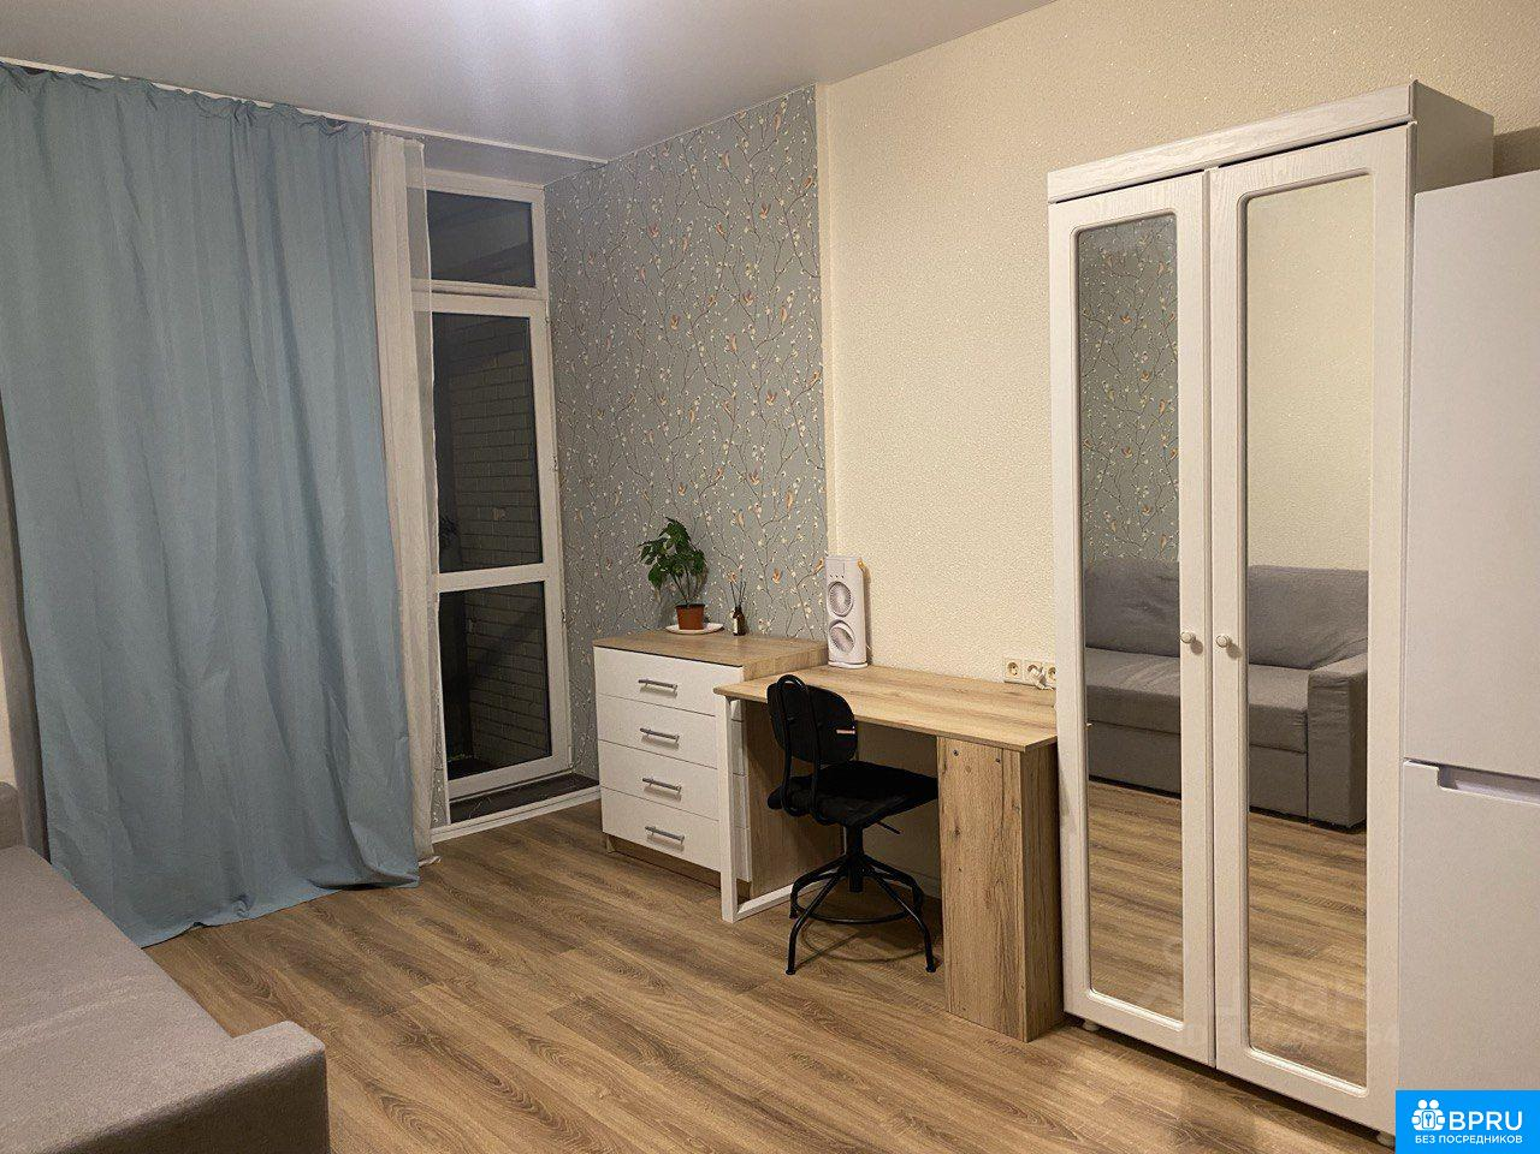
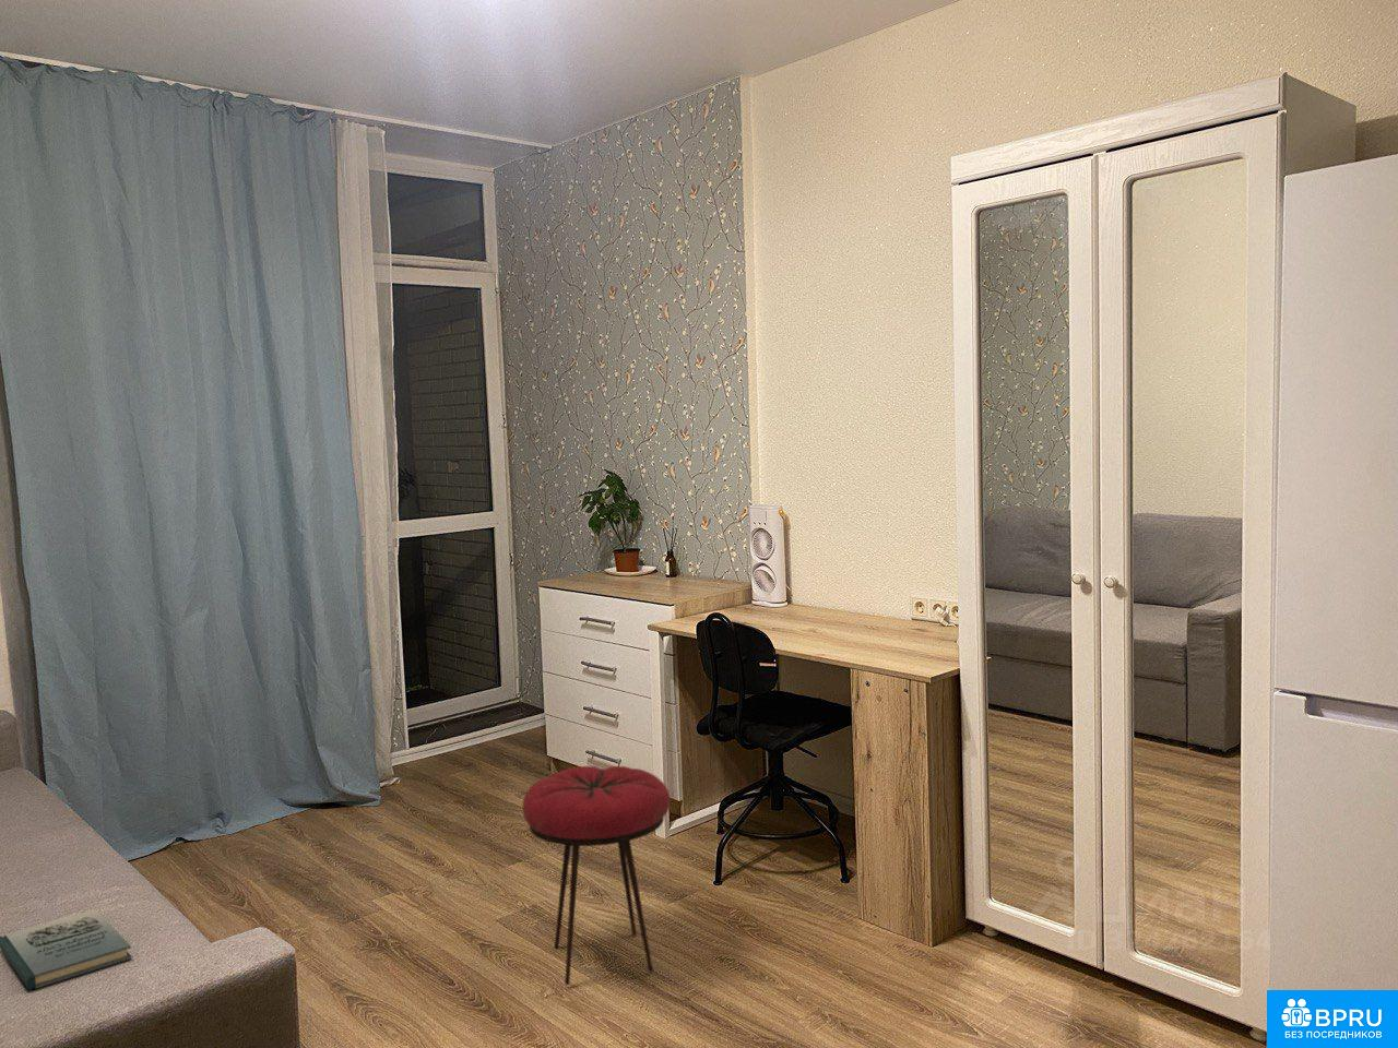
+ book [0,908,132,991]
+ stool [521,765,671,986]
